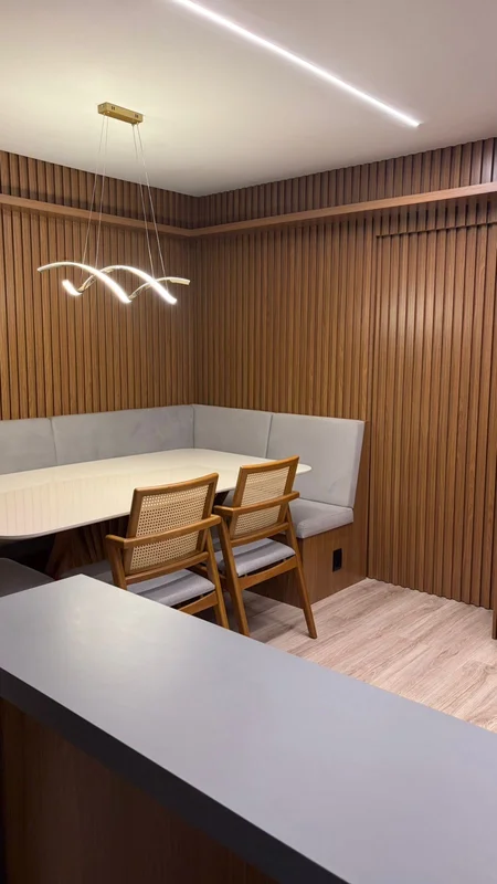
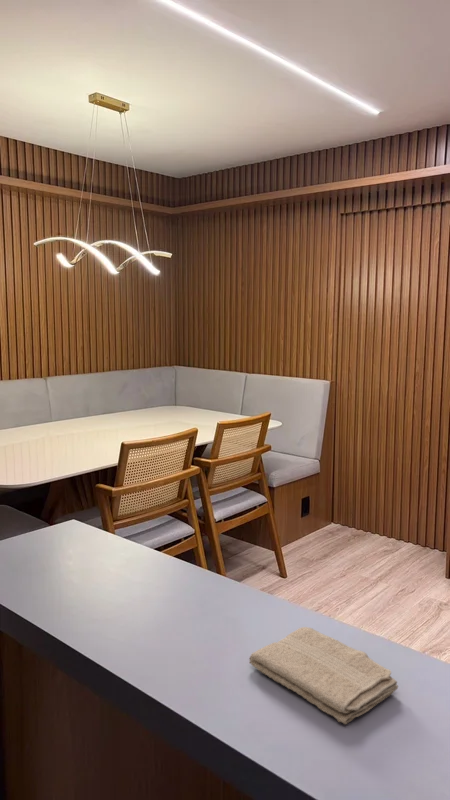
+ washcloth [248,626,399,725]
